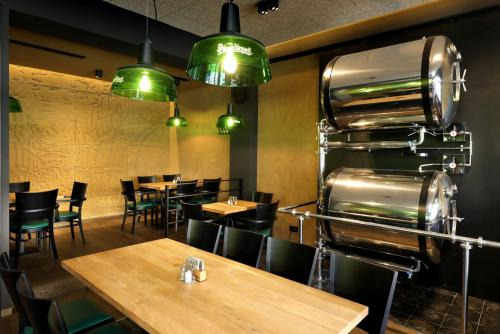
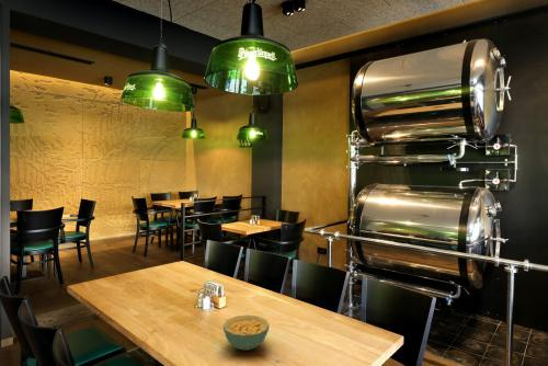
+ cereal bowl [222,314,271,352]
